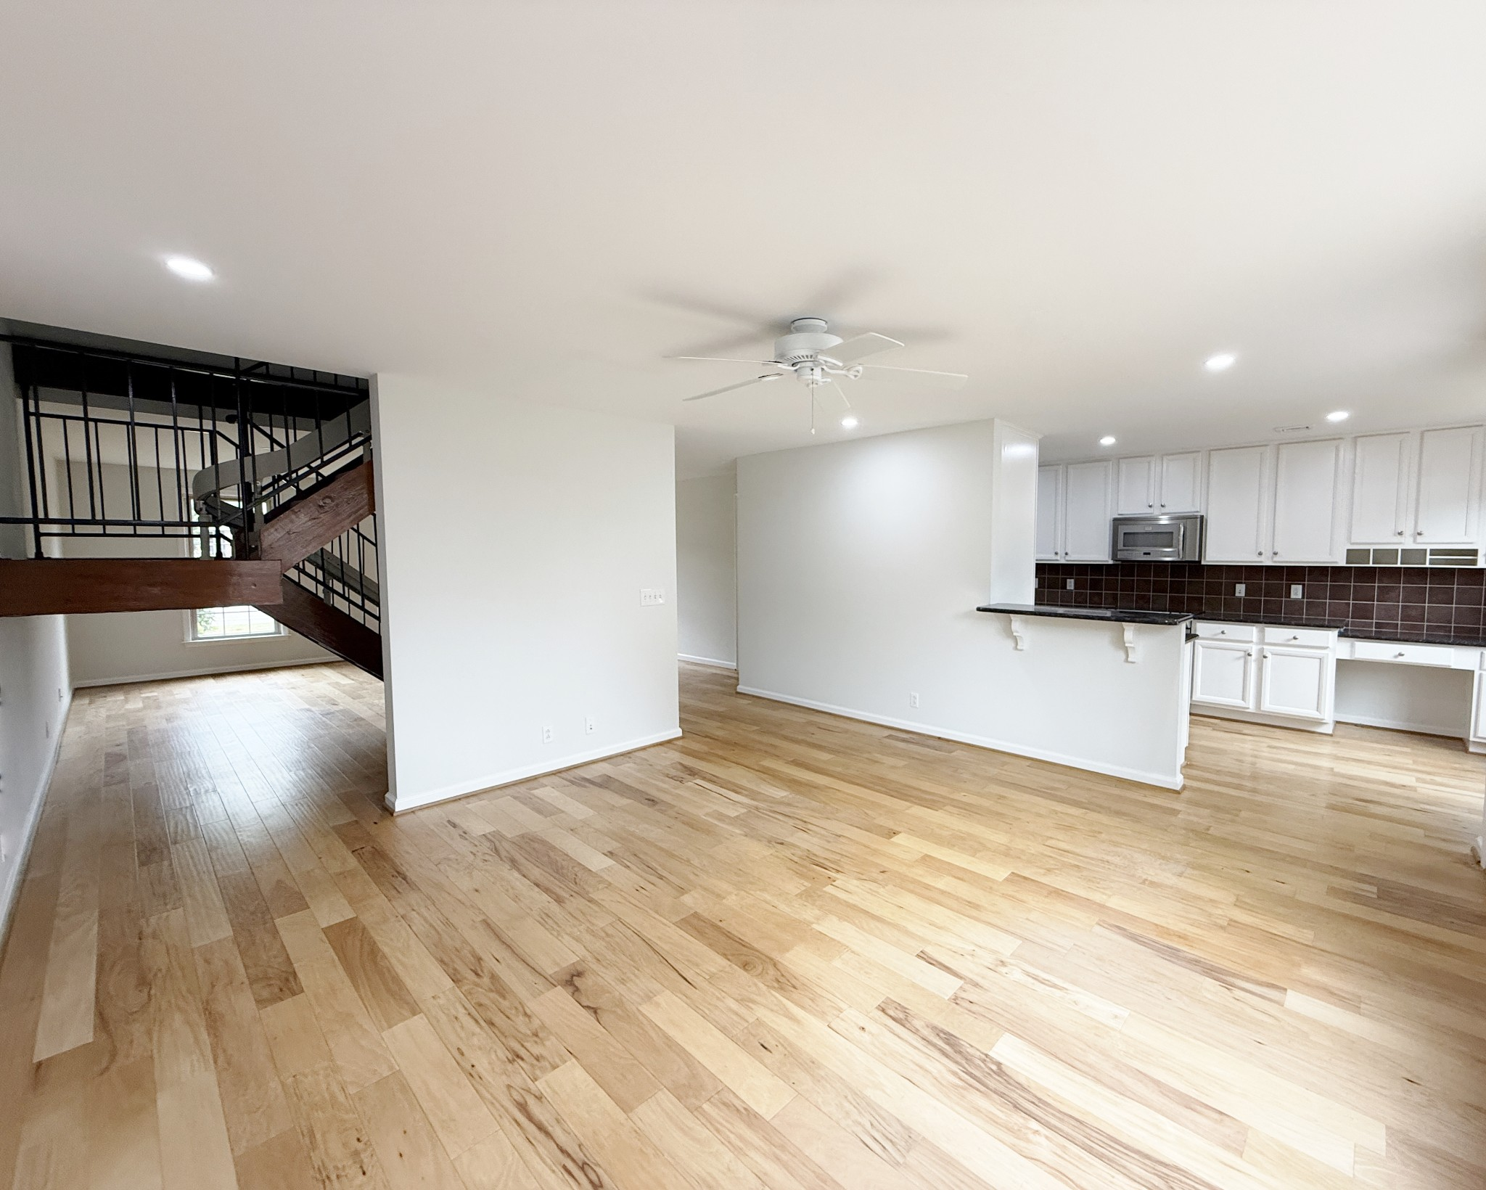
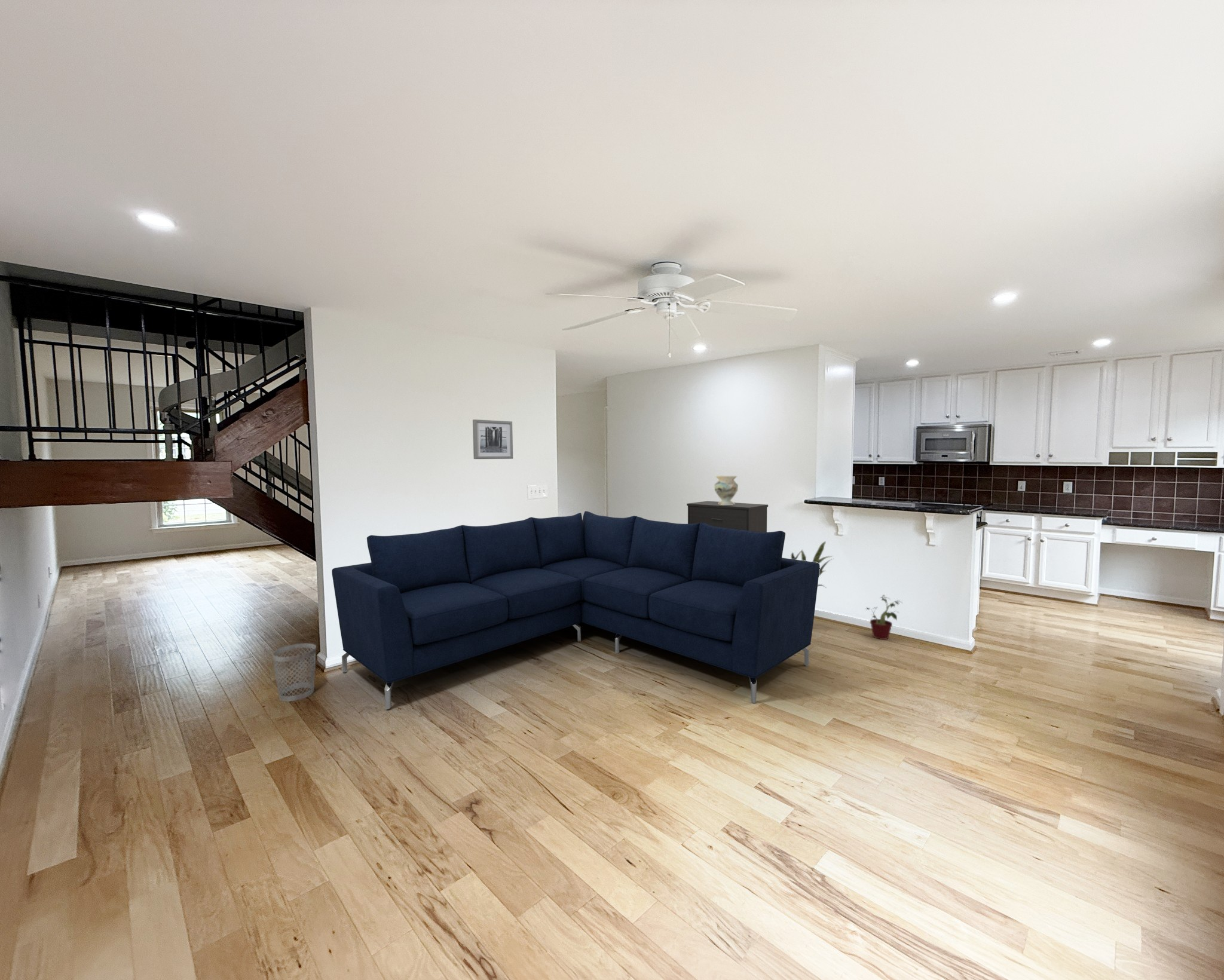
+ decorative vase [714,476,739,505]
+ house plant [791,541,834,588]
+ sofa [331,510,821,710]
+ wall art [472,419,513,460]
+ dresser [686,500,769,532]
+ wastebasket [271,643,317,702]
+ potted plant [864,594,904,640]
